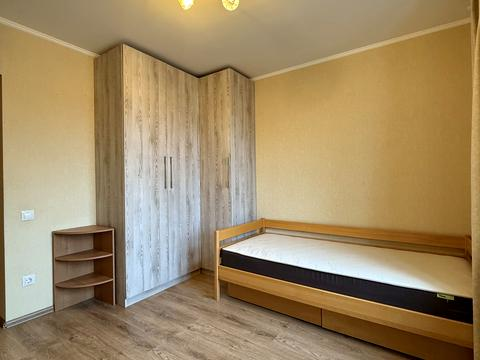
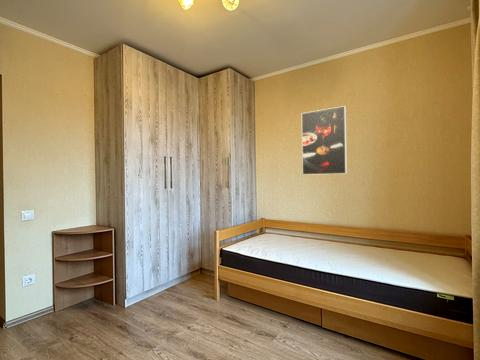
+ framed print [301,105,348,176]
